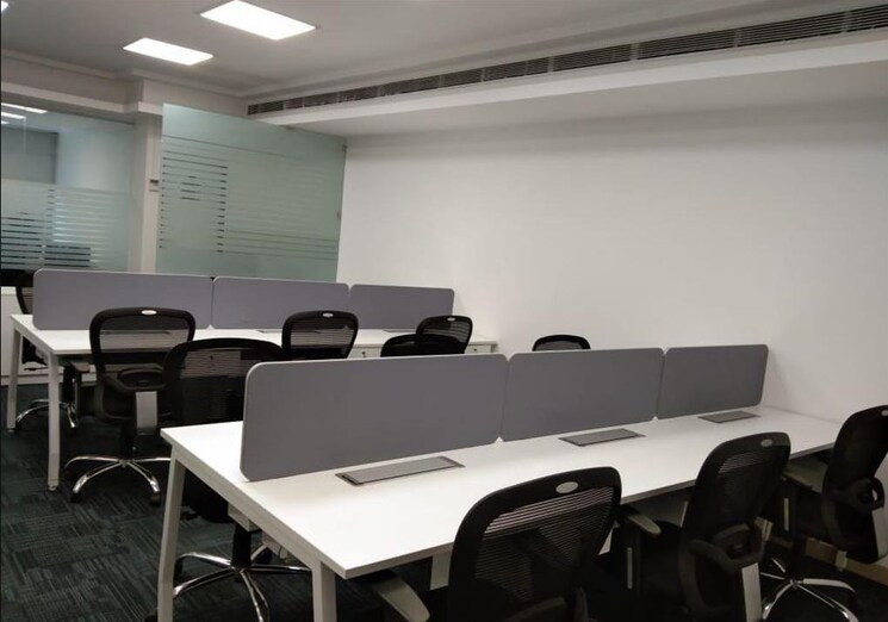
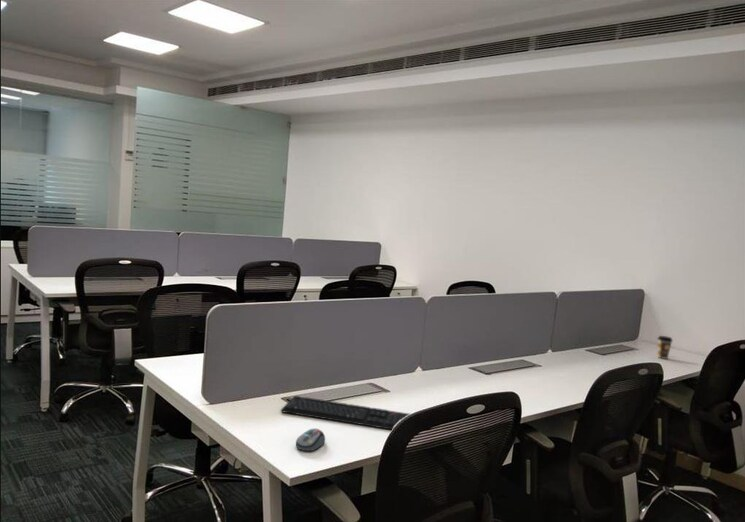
+ coffee cup [656,335,674,360]
+ keyboard [280,395,411,431]
+ computer mouse [295,428,326,452]
